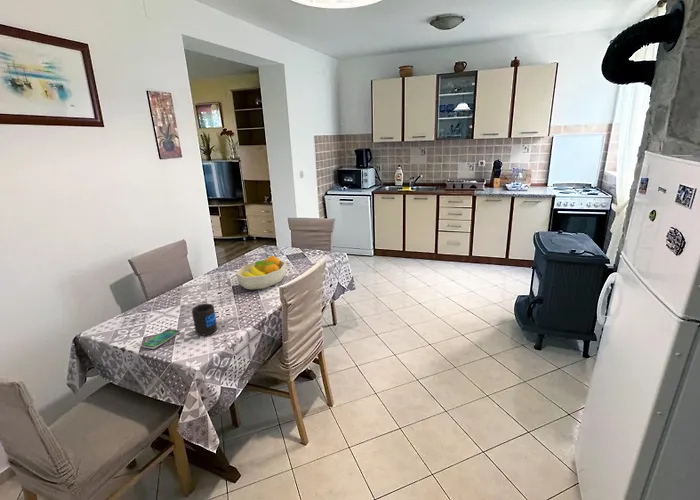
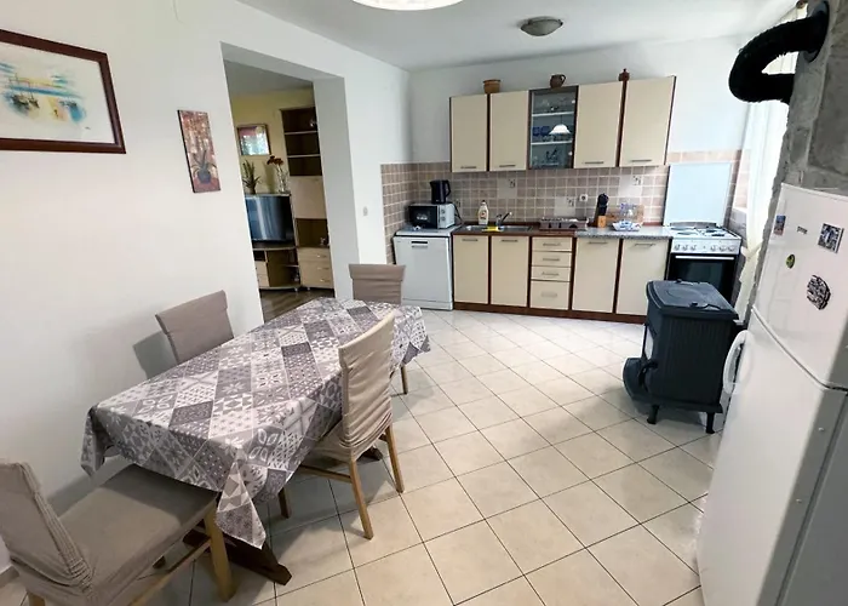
- fruit bowl [235,255,287,291]
- mug [191,303,218,336]
- smartphone [141,328,181,350]
